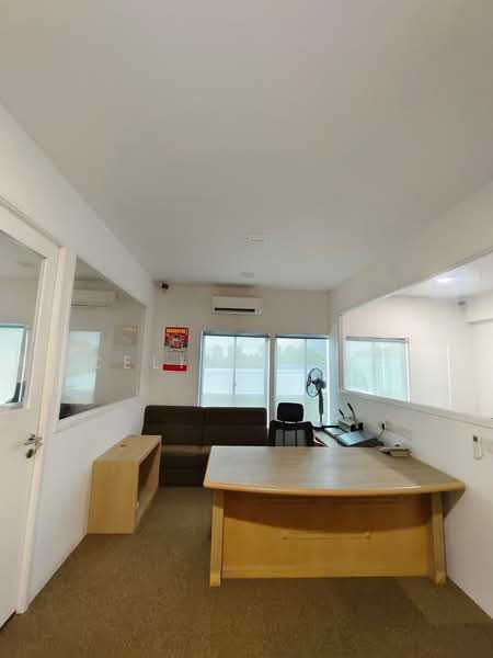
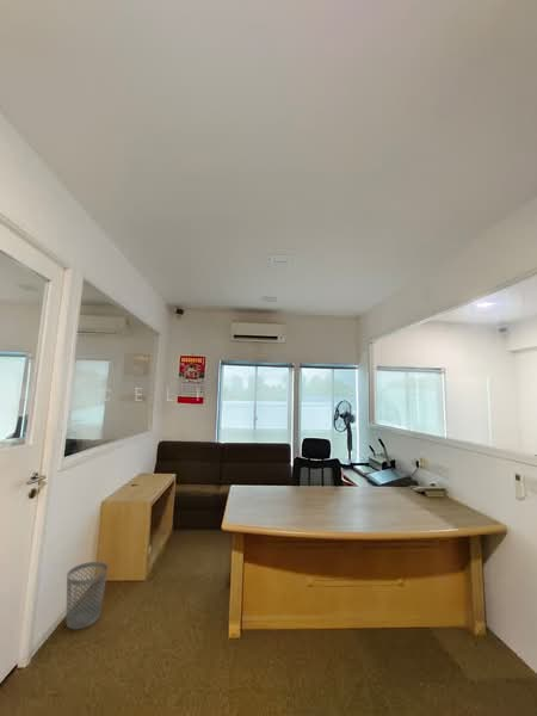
+ wastebasket [64,561,109,630]
